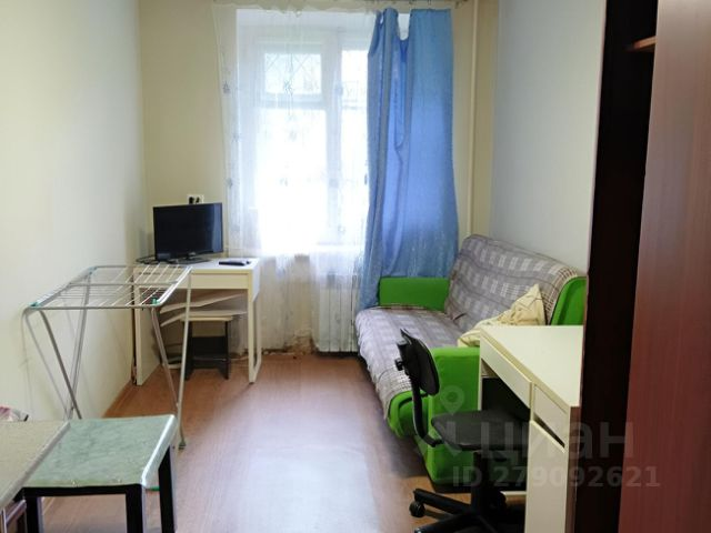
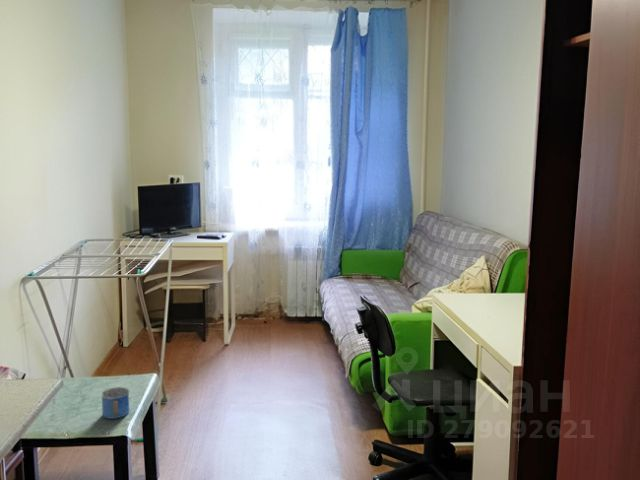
+ mug [100,386,130,420]
